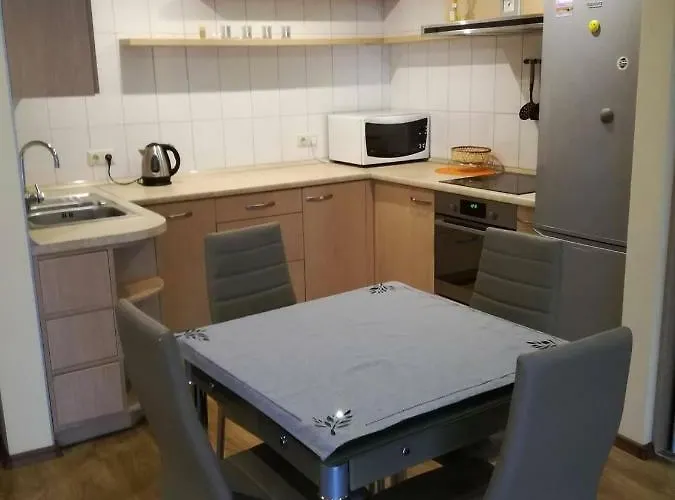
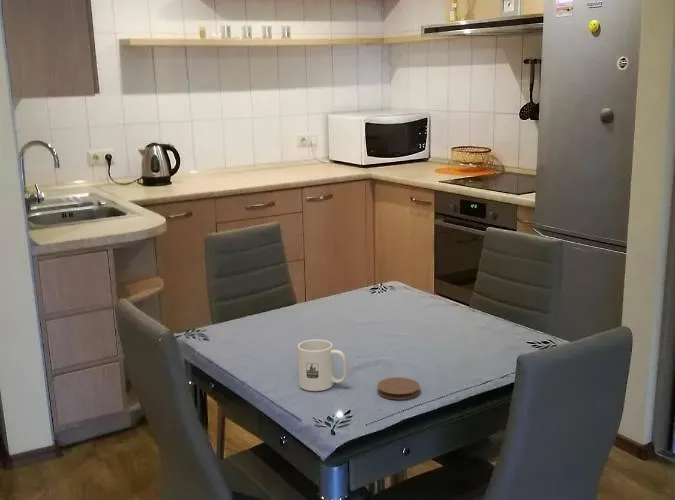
+ coaster [376,376,421,401]
+ mug [297,339,348,392]
